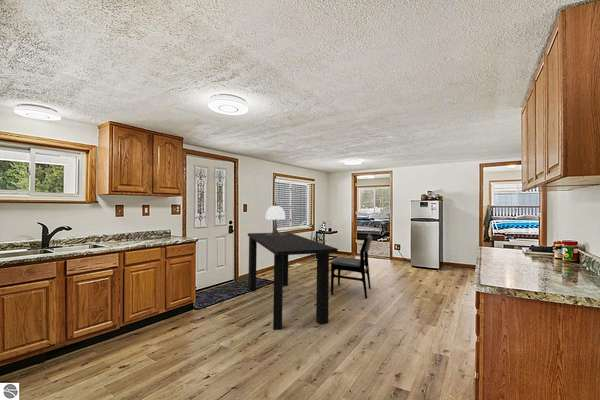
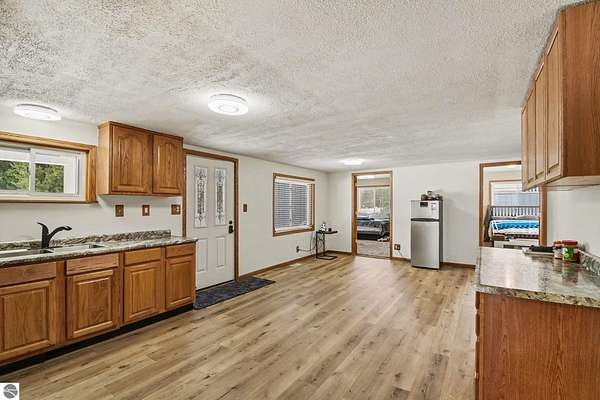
- chair [330,233,373,300]
- dining table [247,231,339,330]
- table lamp [257,201,286,235]
